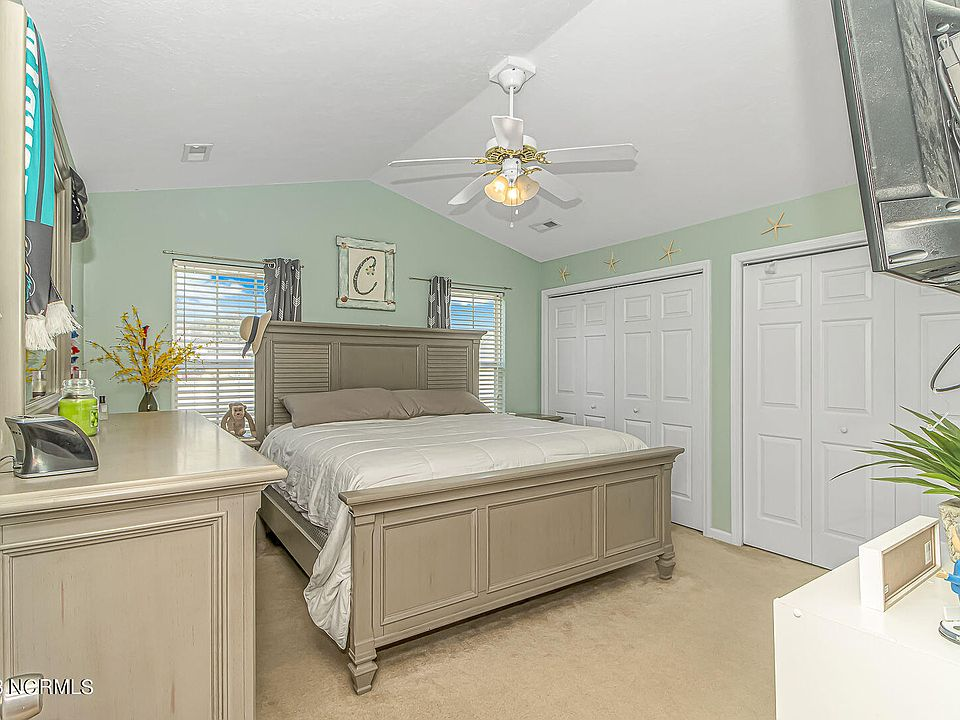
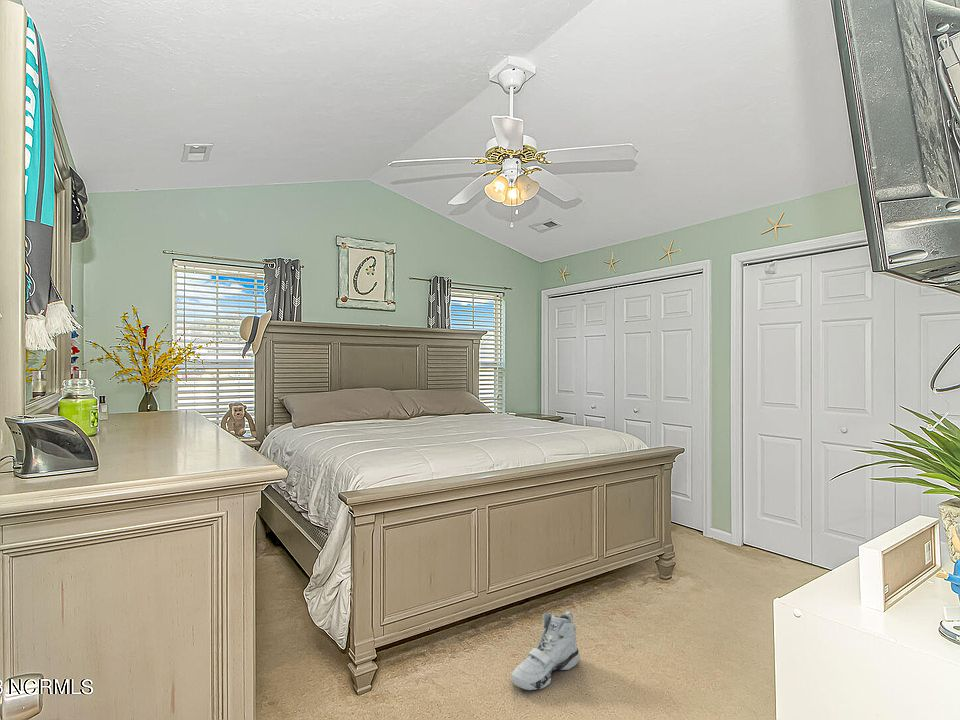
+ sneaker [510,611,580,691]
